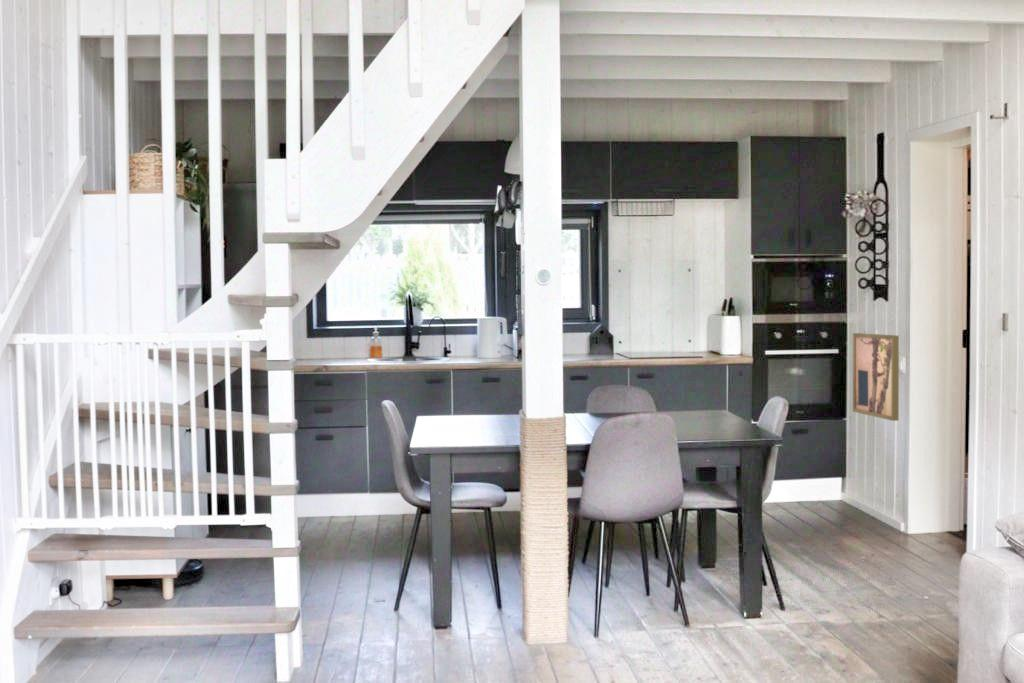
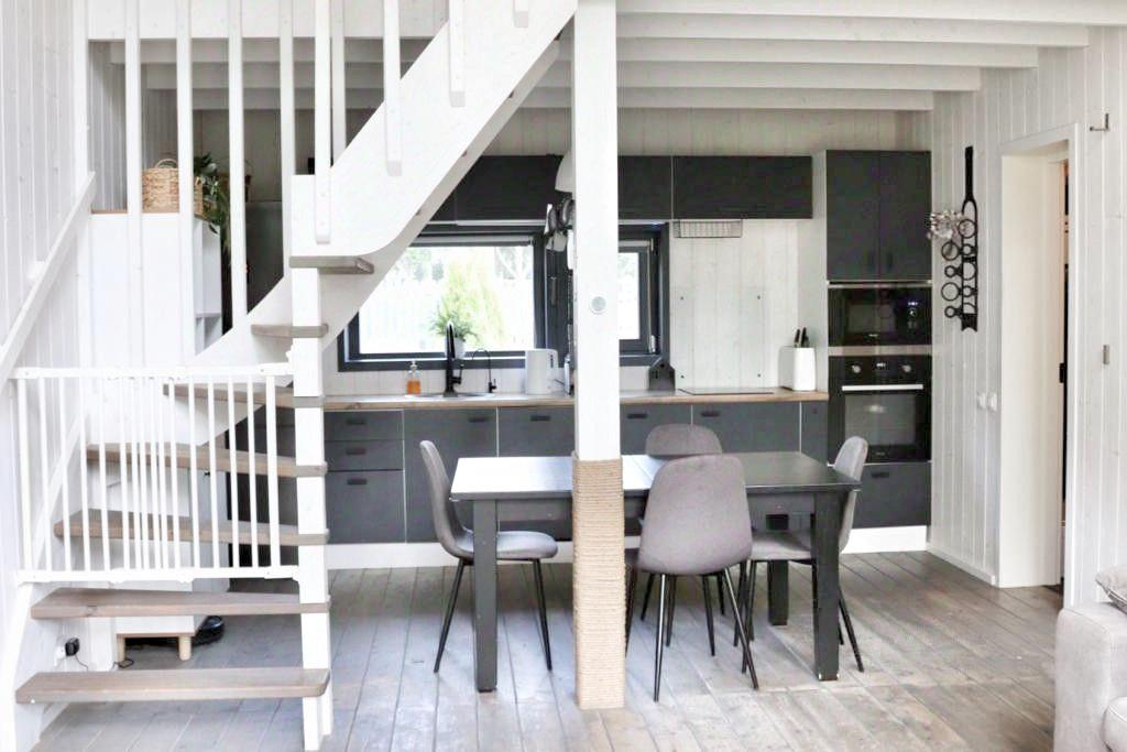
- wall art [852,332,900,422]
